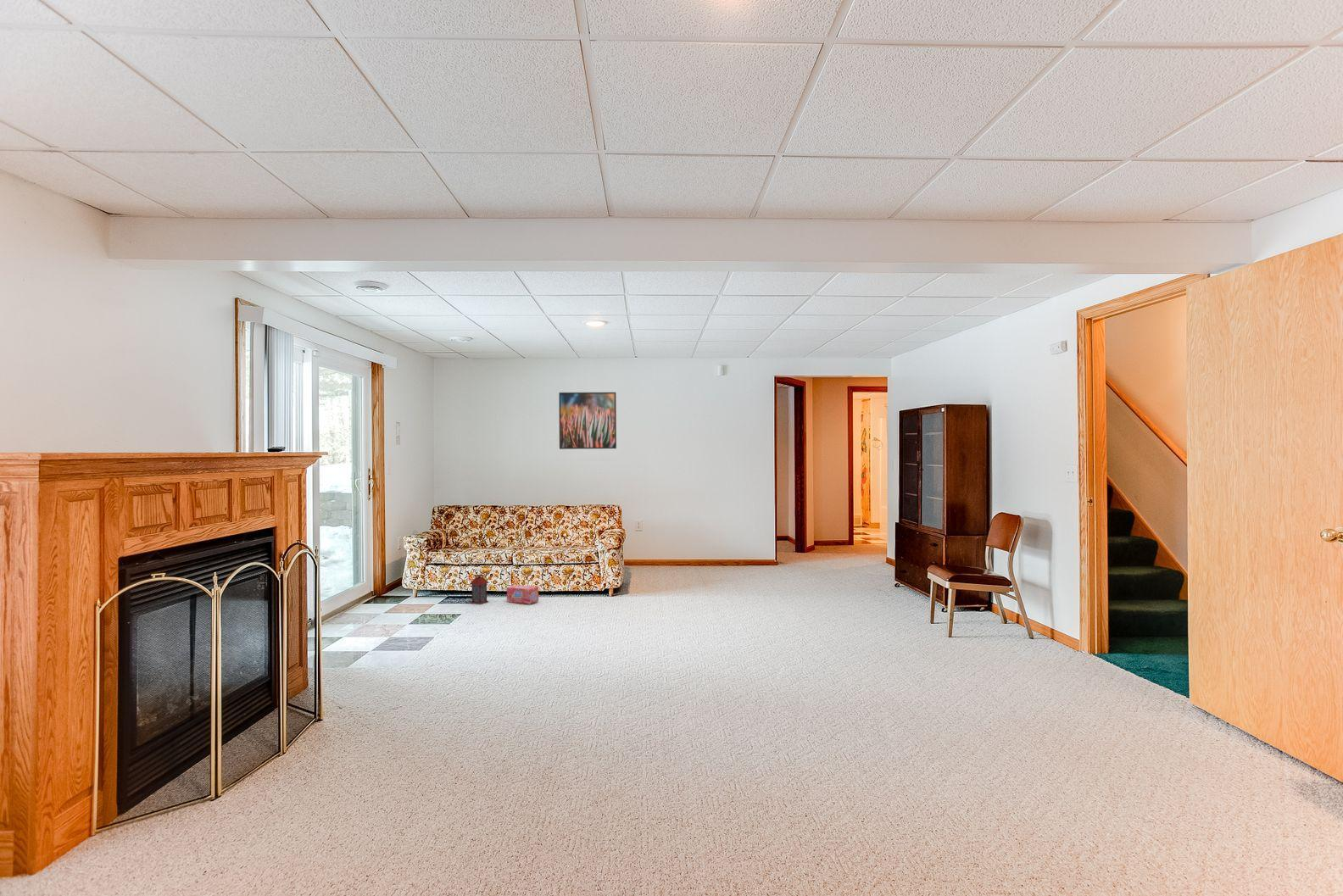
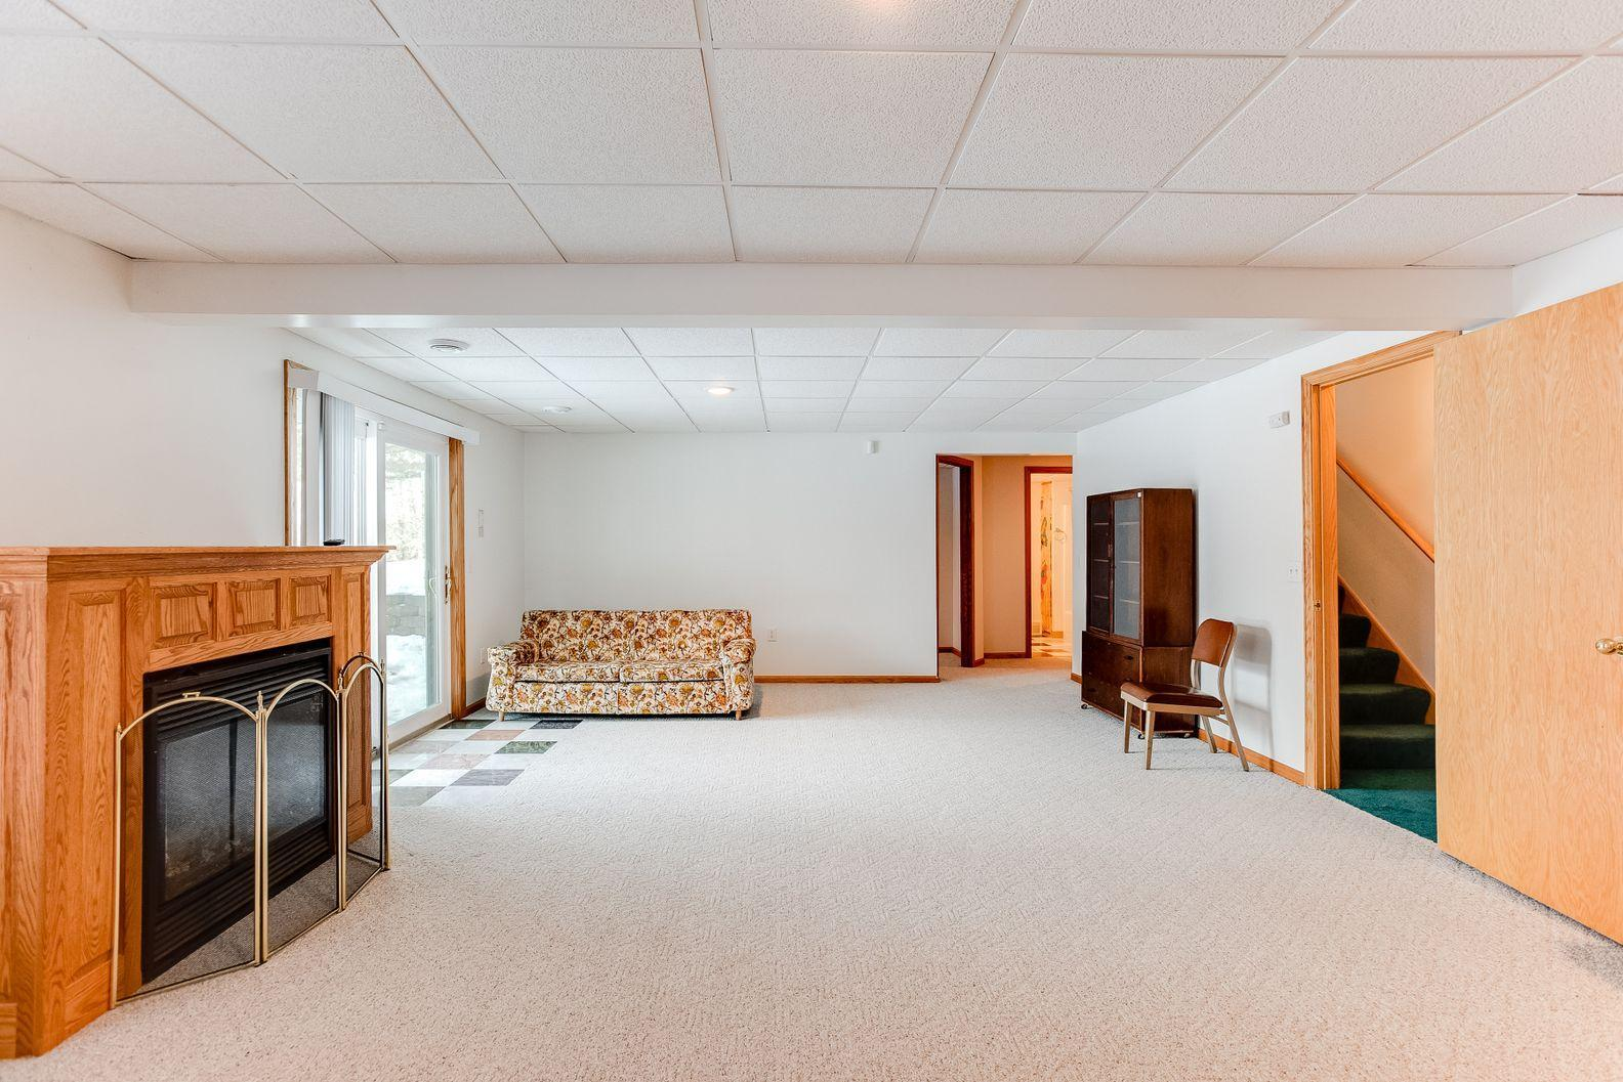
- lantern [469,568,490,605]
- box [506,584,539,605]
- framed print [558,392,617,450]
